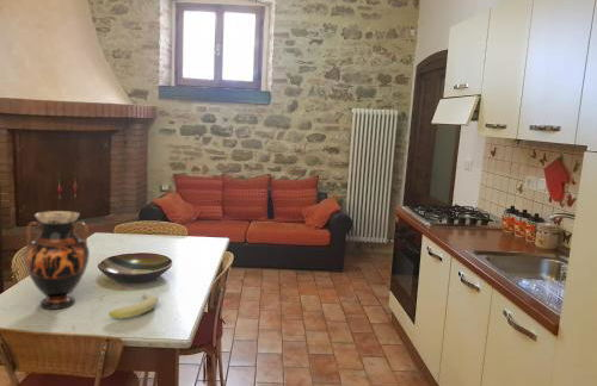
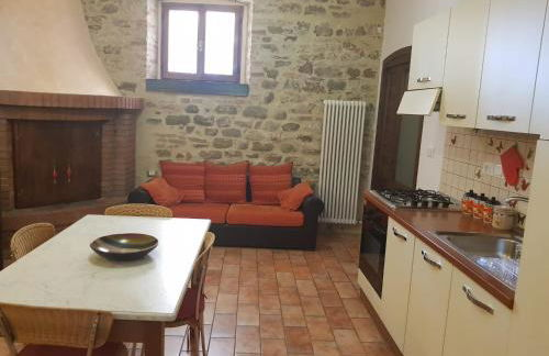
- vase [23,210,91,311]
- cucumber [107,293,159,320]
